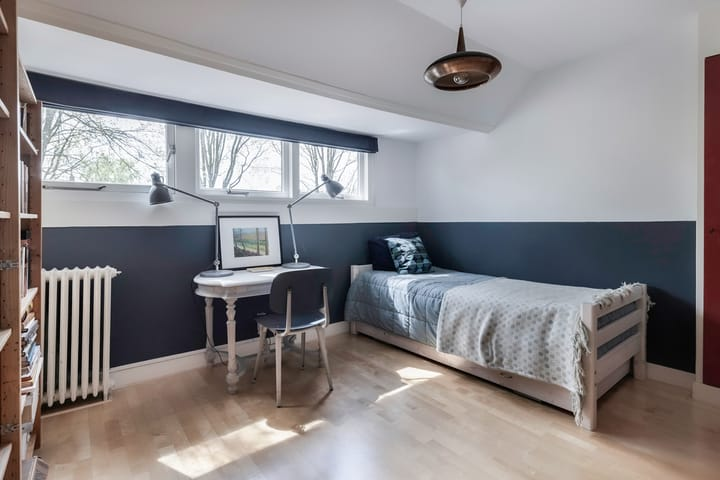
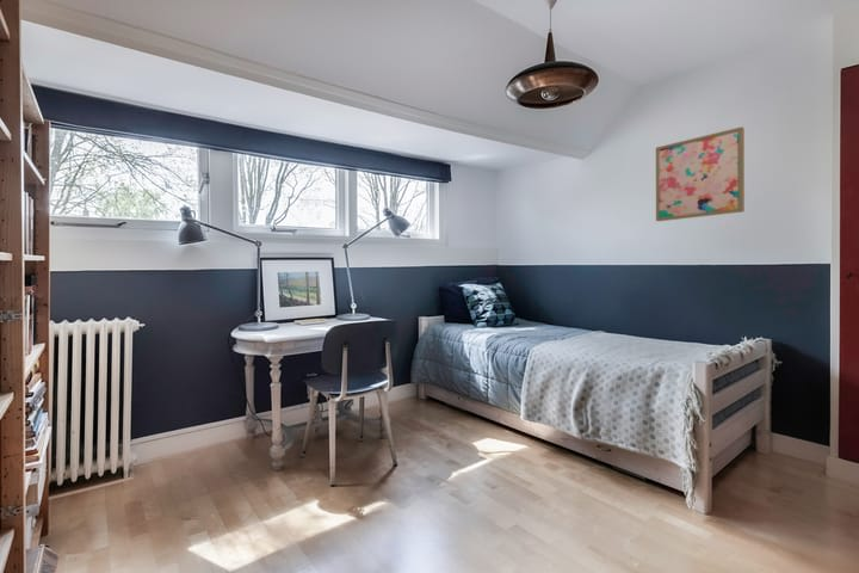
+ wall art [655,125,746,222]
